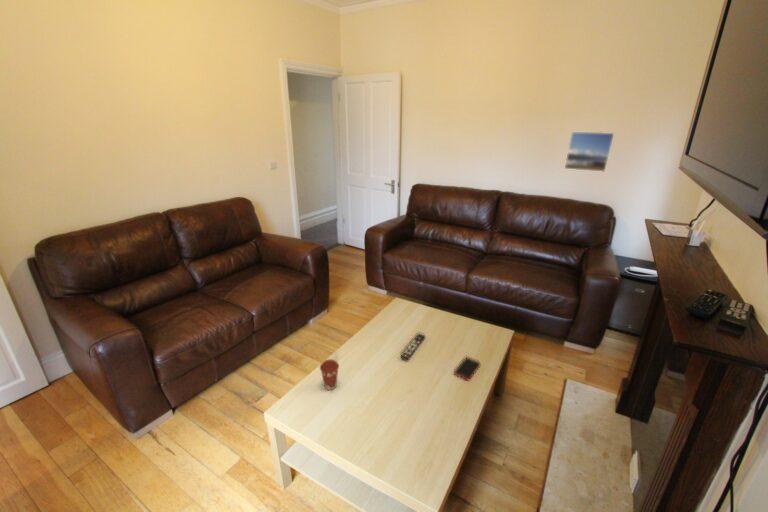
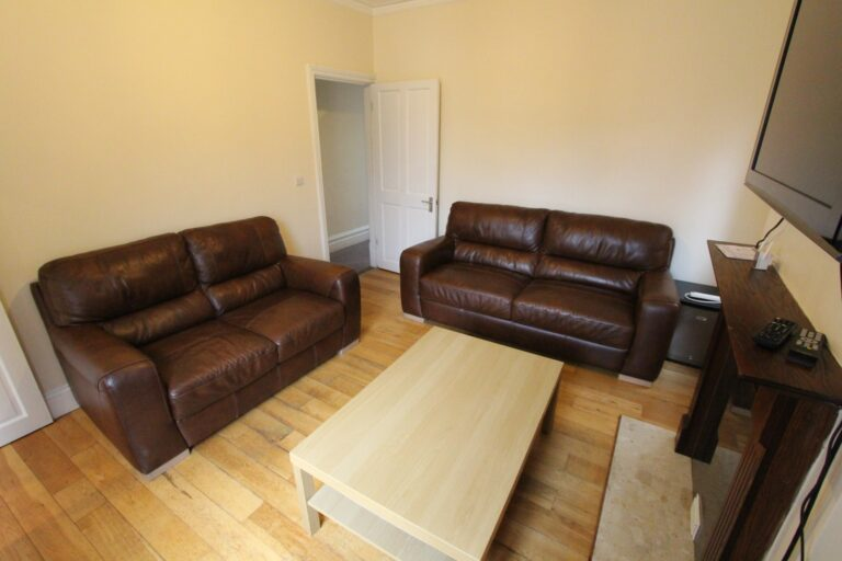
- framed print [563,131,615,173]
- remote control [400,333,426,362]
- coffee cup [319,358,340,391]
- cell phone [453,357,481,381]
